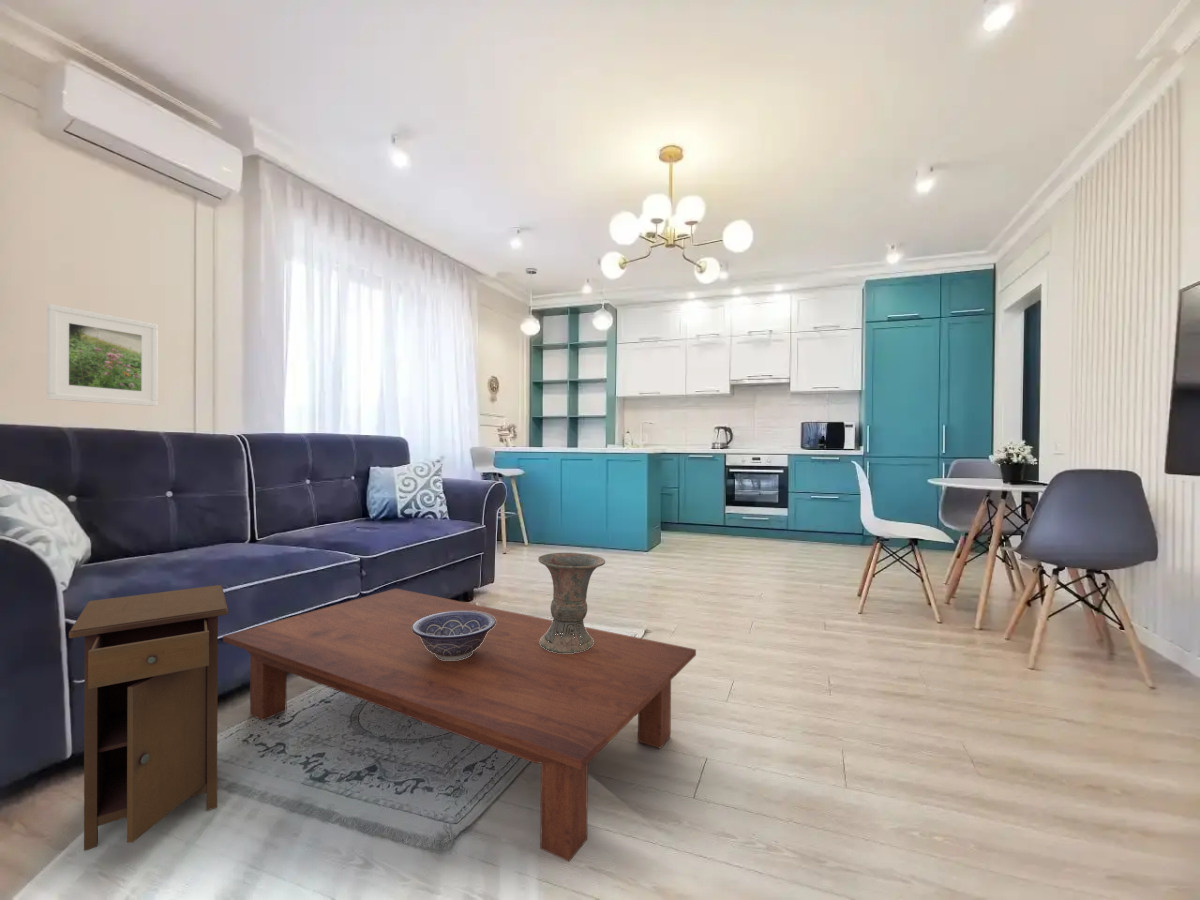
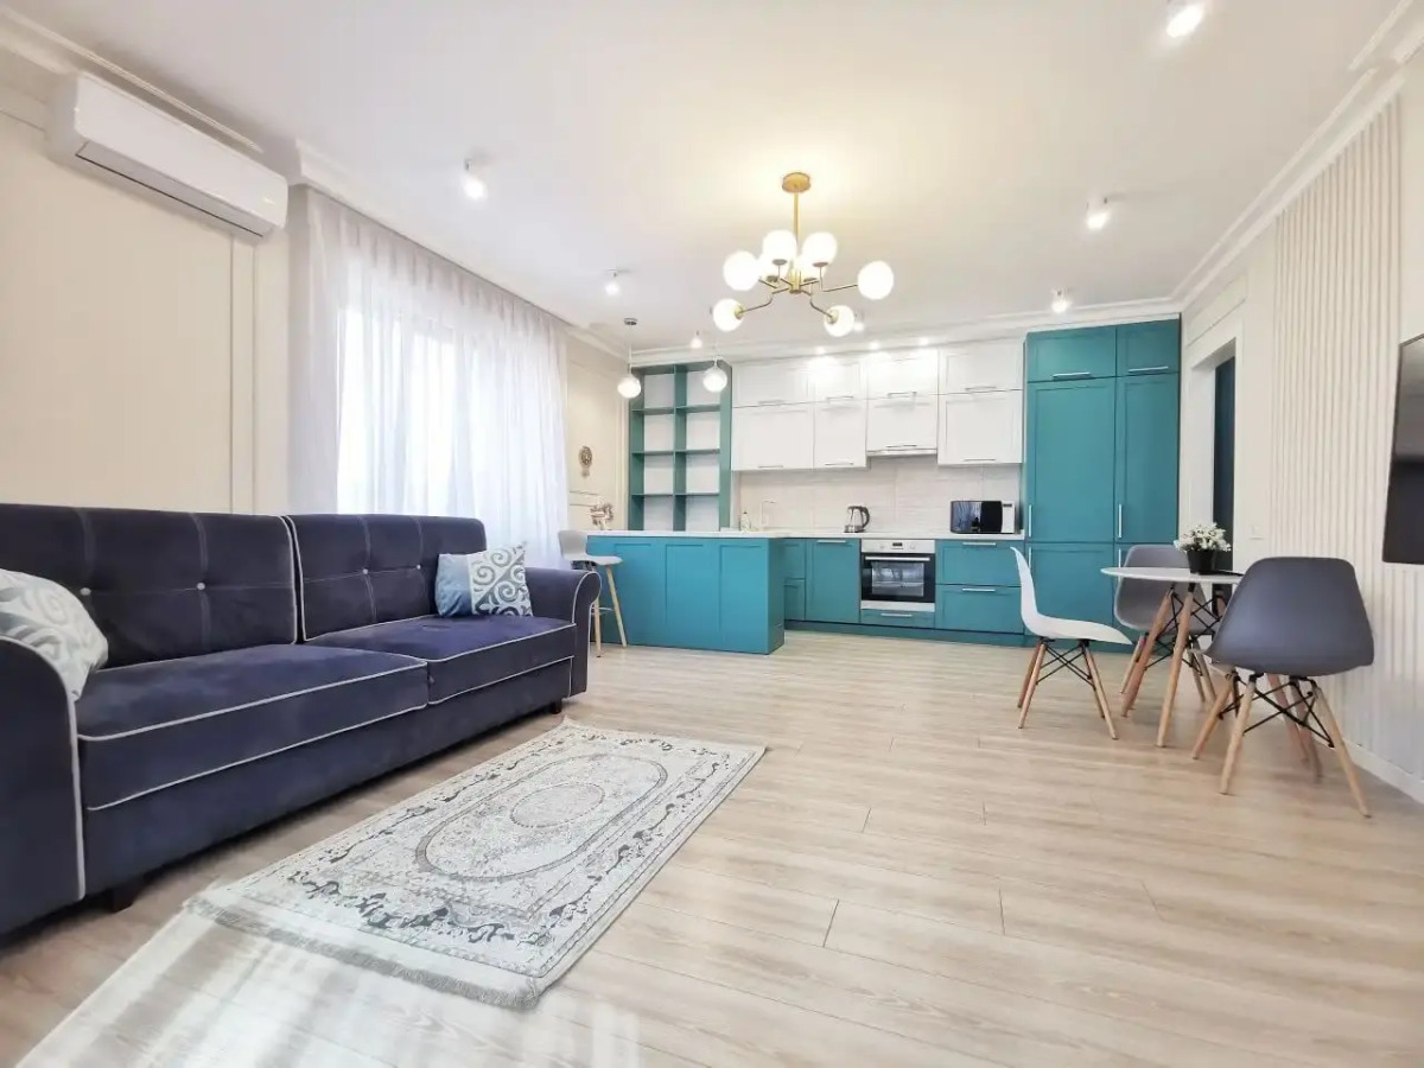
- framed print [46,303,159,407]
- vase [537,552,606,653]
- coffee table [222,588,697,862]
- decorative bowl [412,611,496,660]
- nightstand [68,584,229,851]
